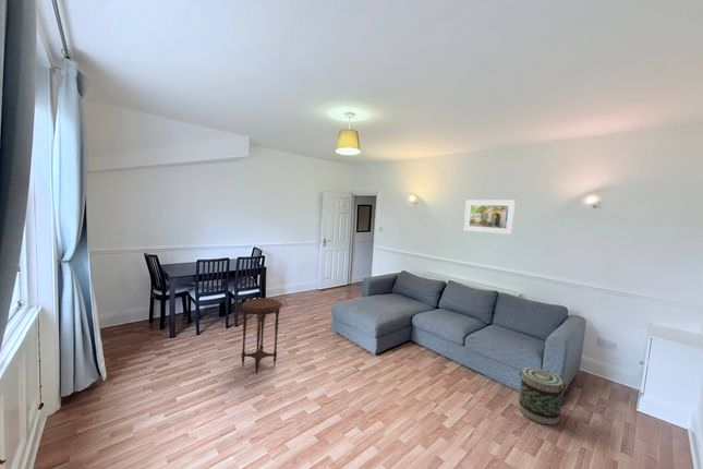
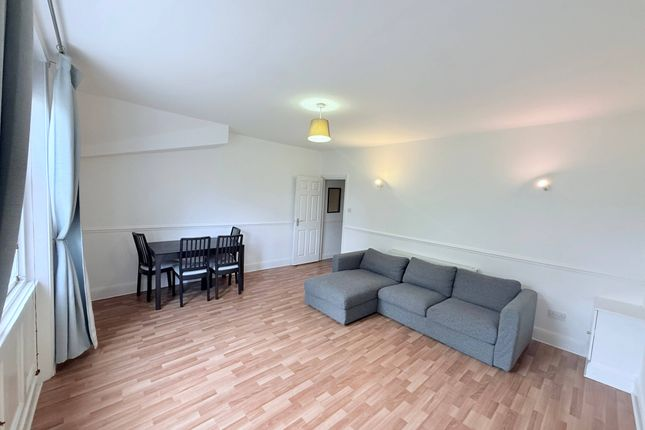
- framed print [463,199,517,236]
- side table [240,297,282,375]
- basket [518,366,567,425]
